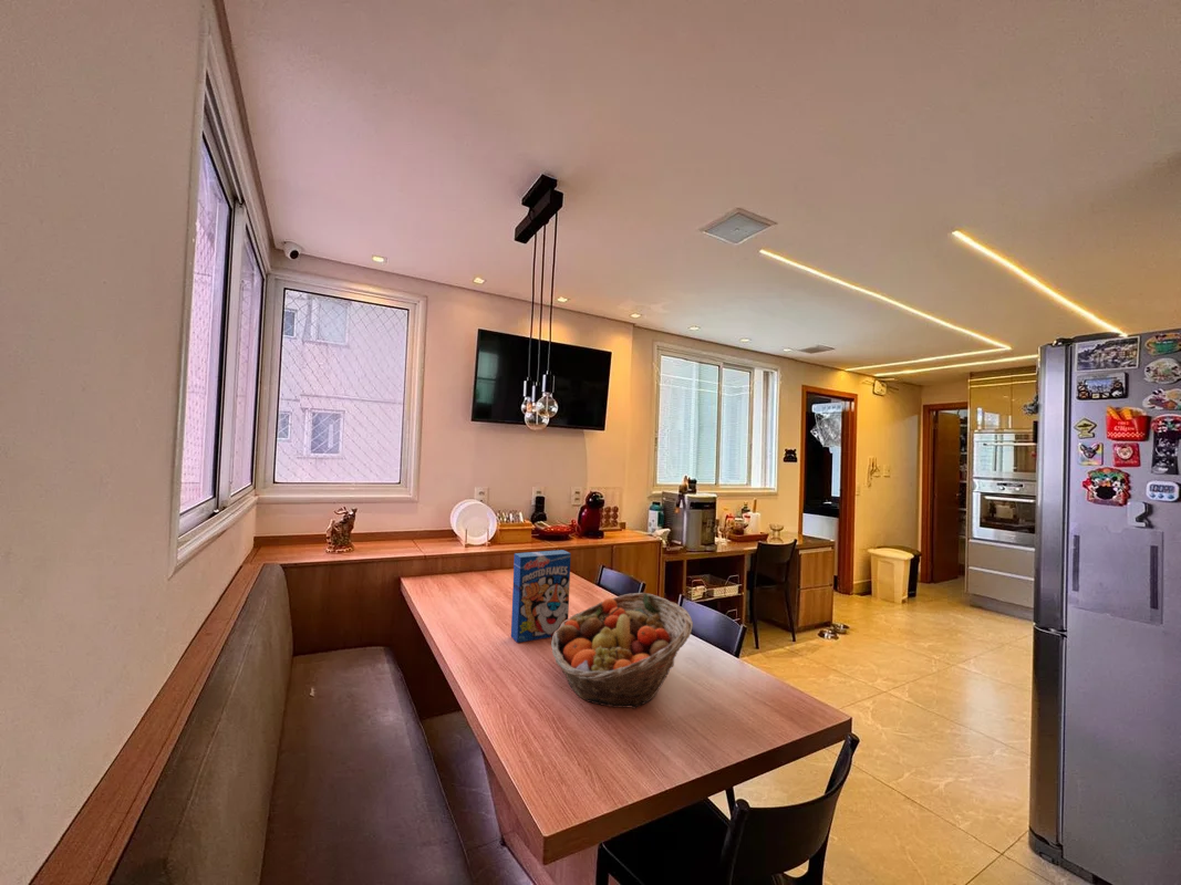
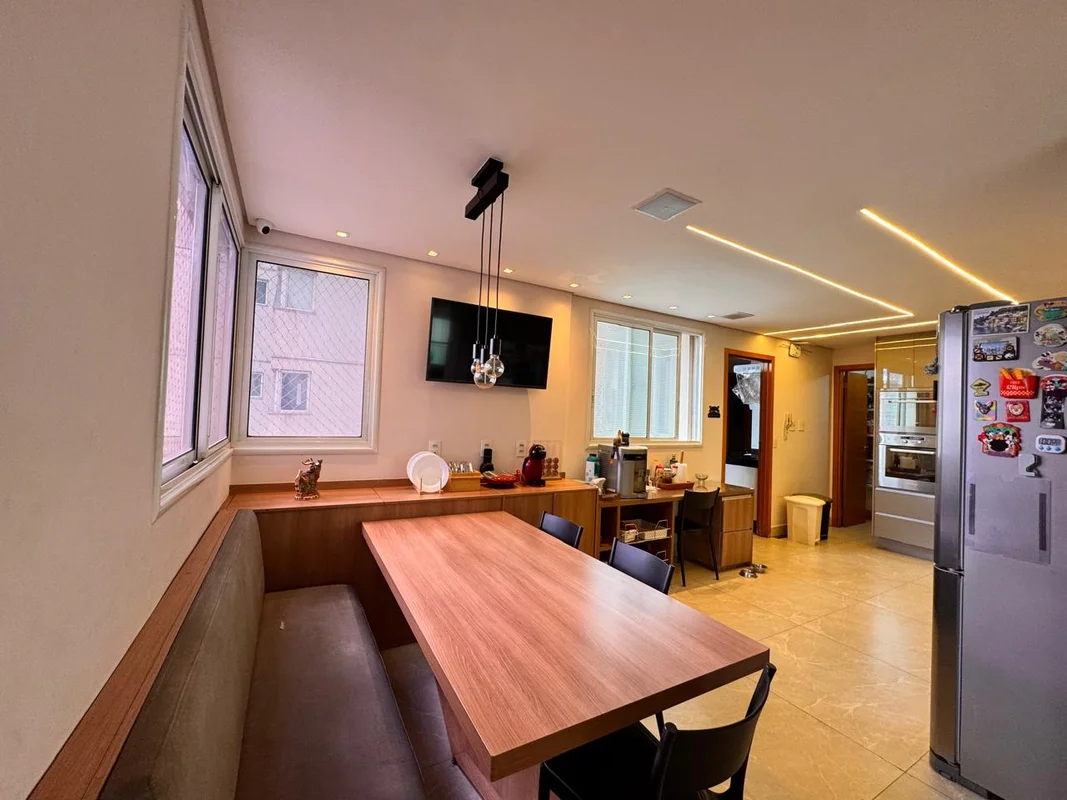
- fruit basket [550,592,694,710]
- cereal box [510,549,572,644]
